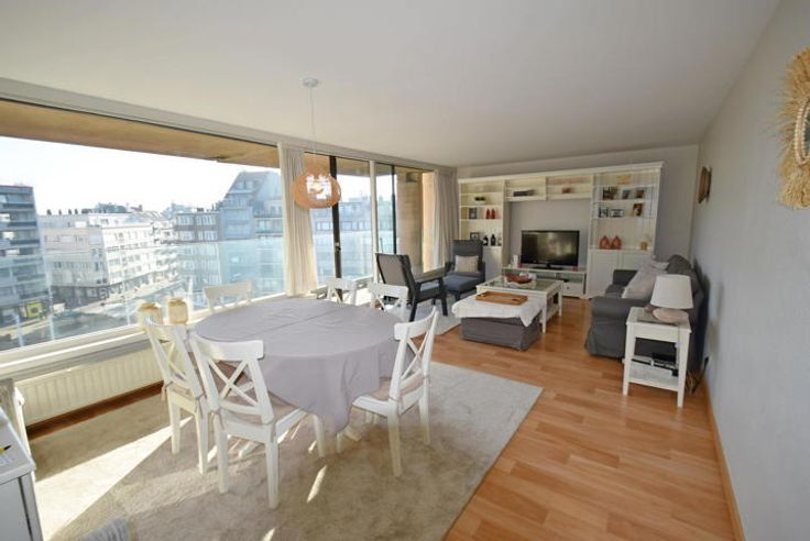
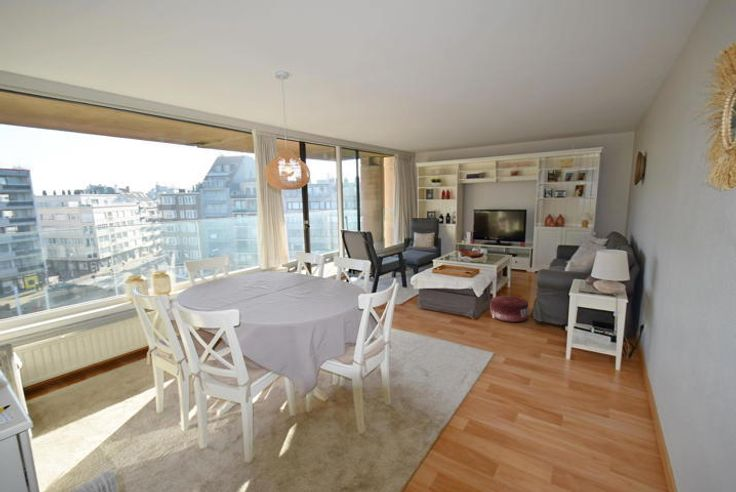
+ pouf [490,295,530,323]
